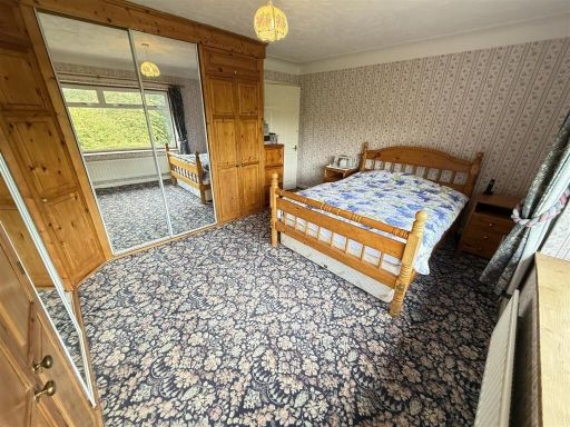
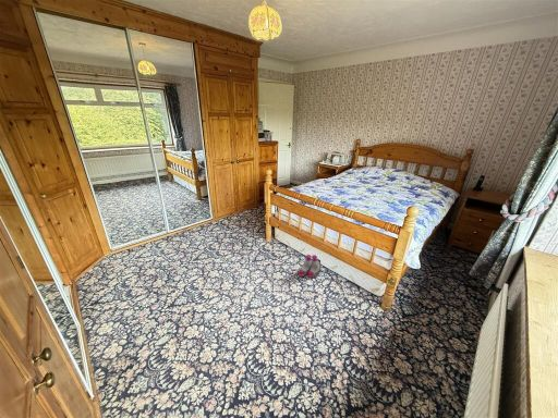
+ boots [298,254,323,279]
